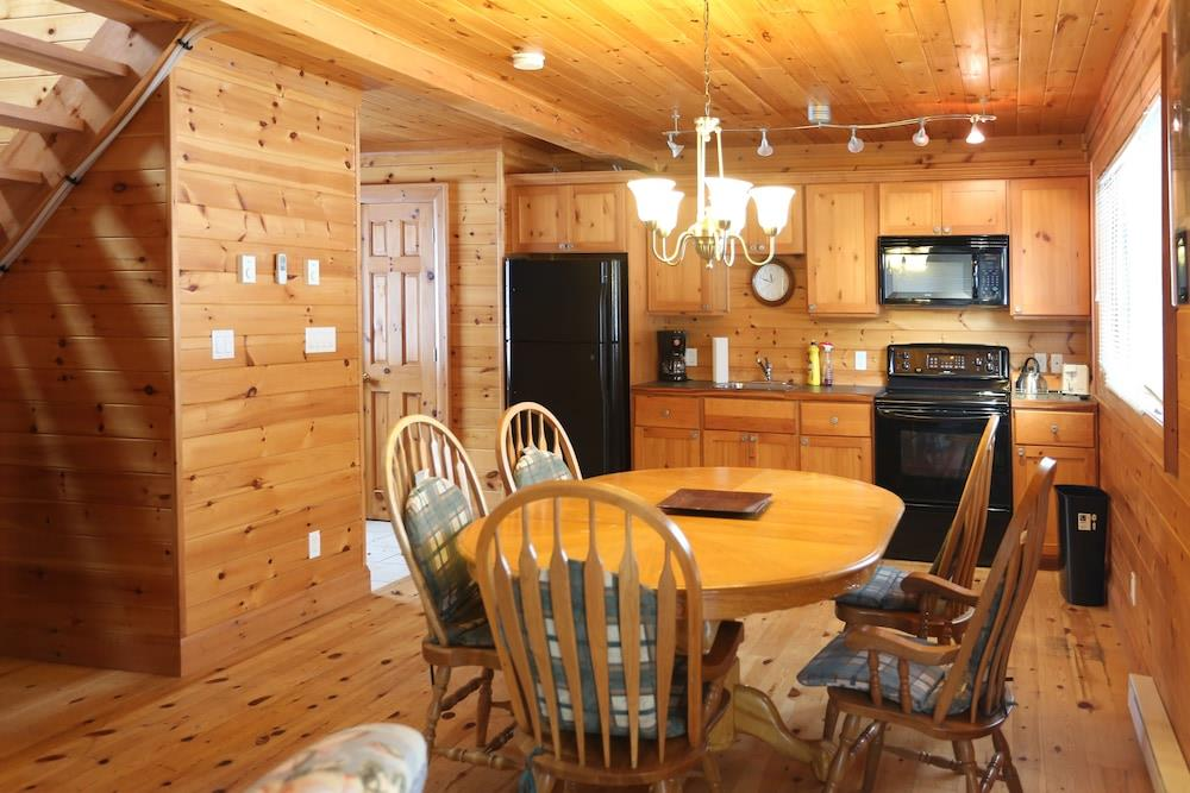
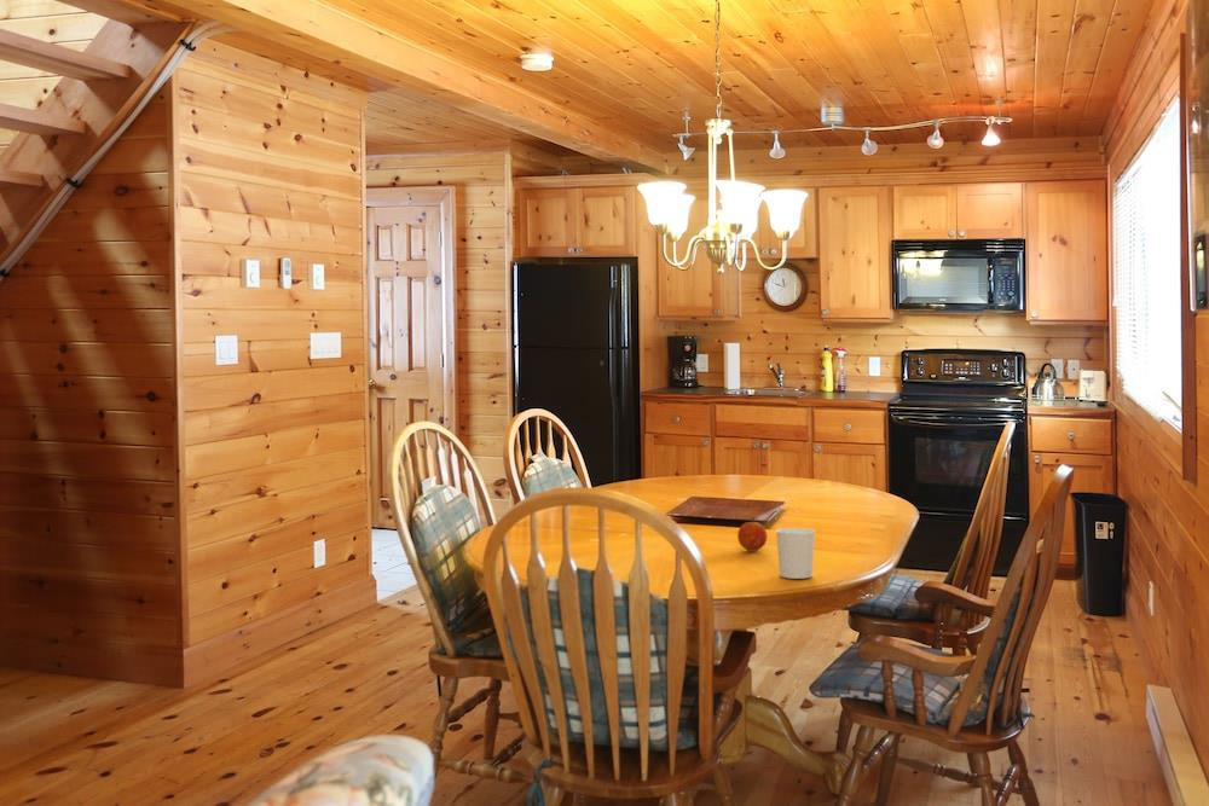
+ fruit [736,517,768,552]
+ cup [775,527,816,580]
